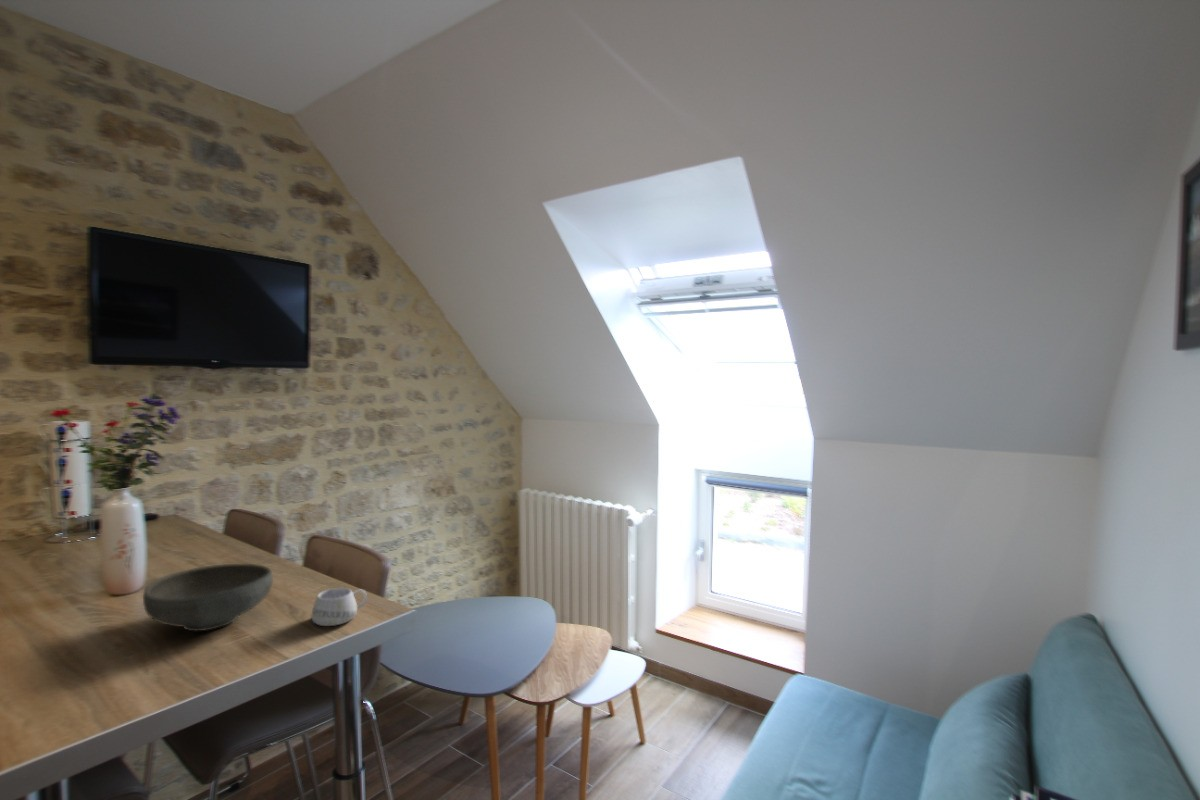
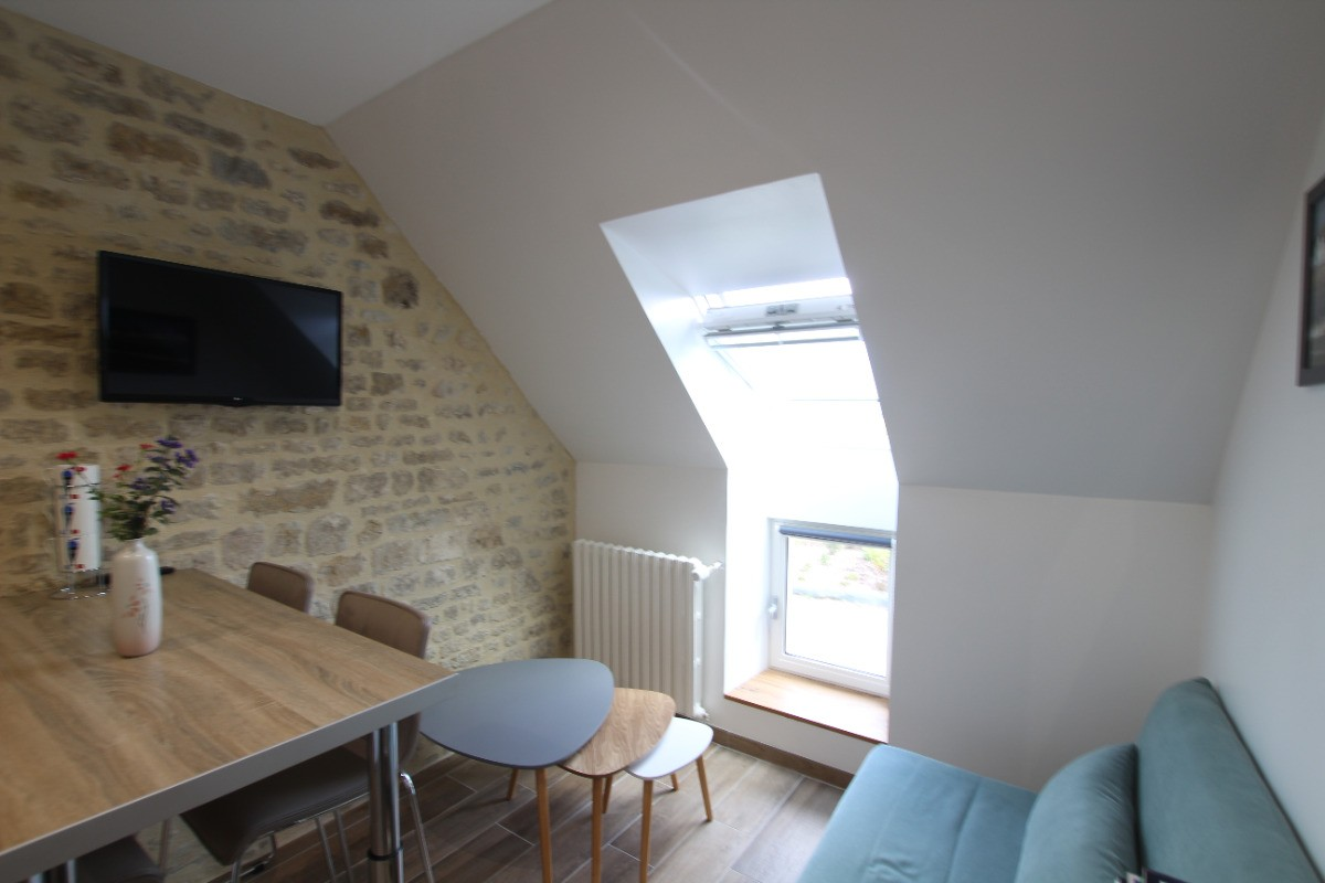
- bowl [142,563,274,632]
- mug [310,587,368,627]
